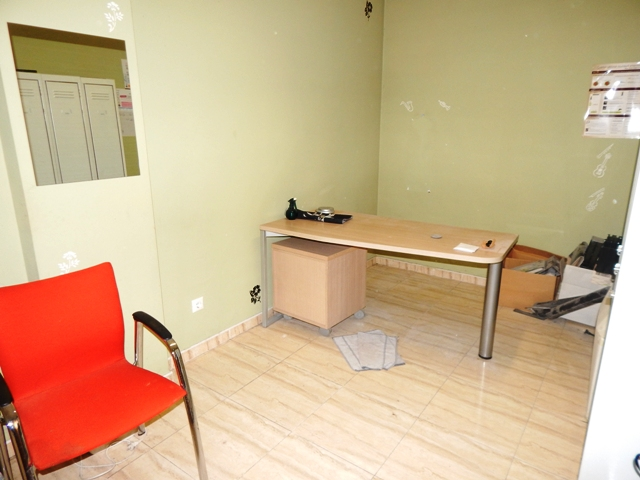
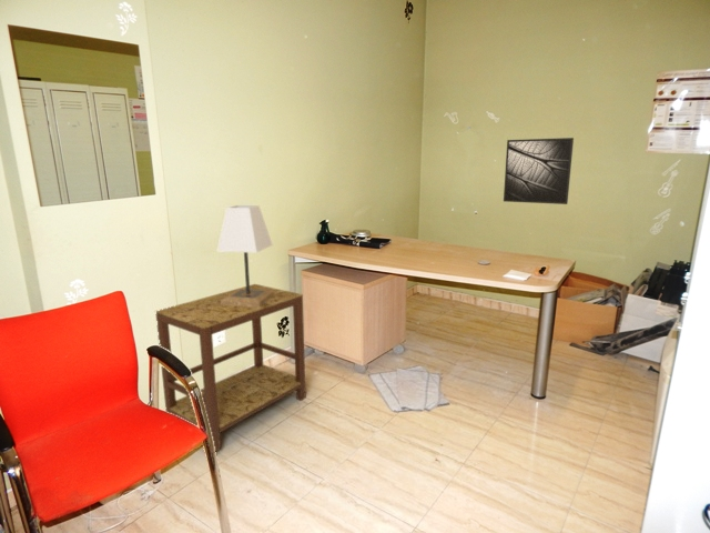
+ lamp [215,204,274,308]
+ side table [155,283,307,453]
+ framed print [503,137,575,205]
